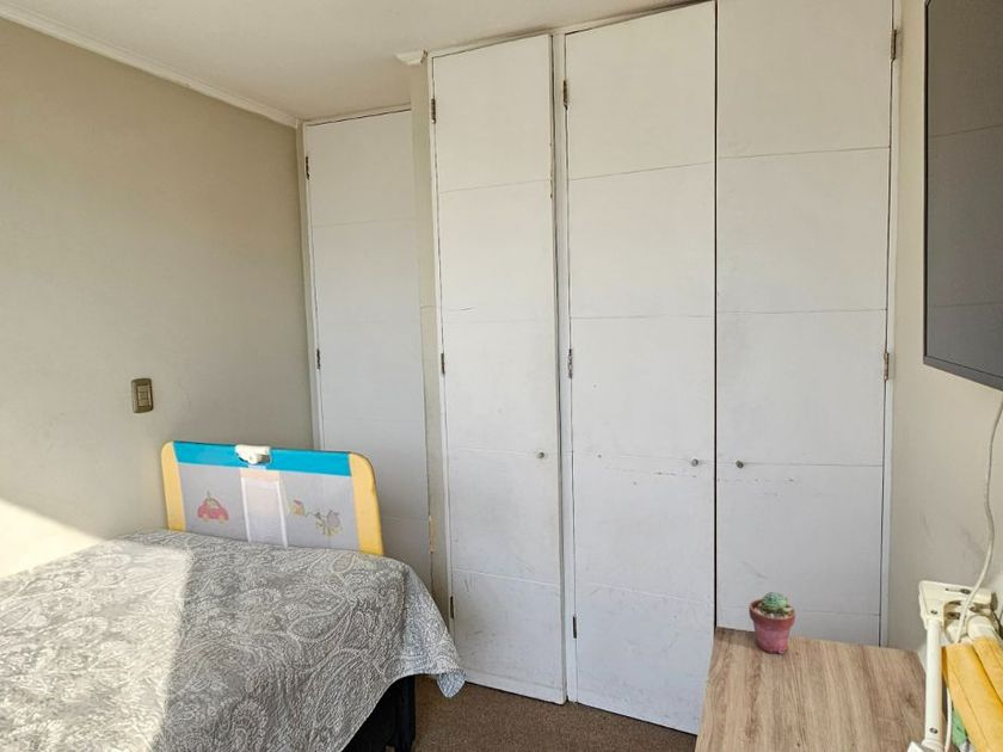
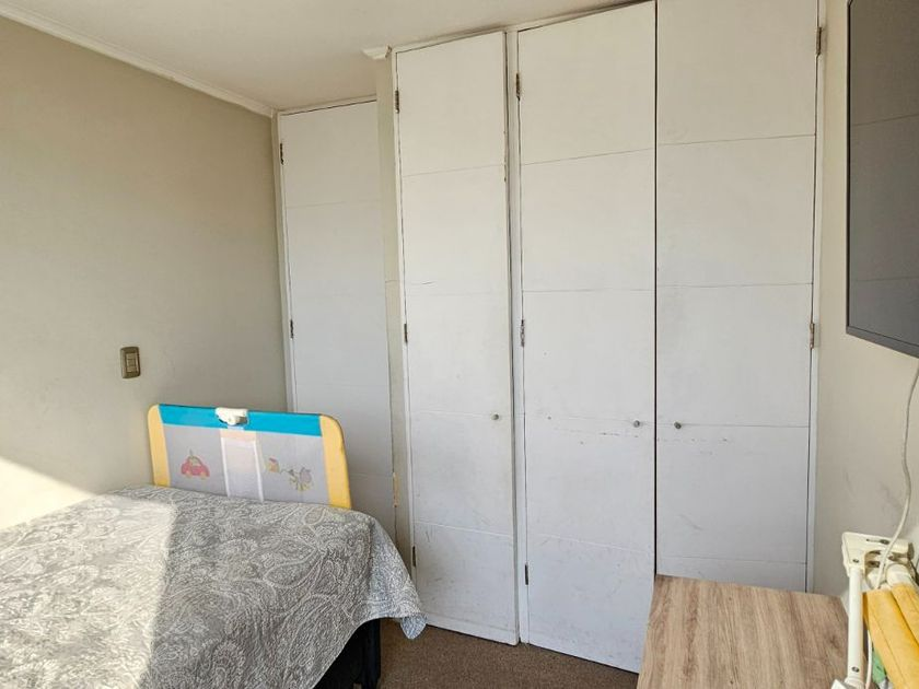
- potted succulent [747,591,796,655]
